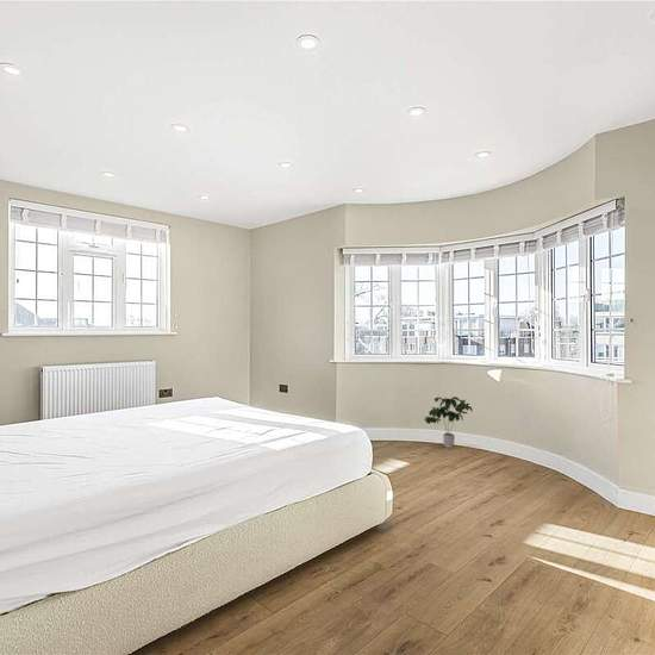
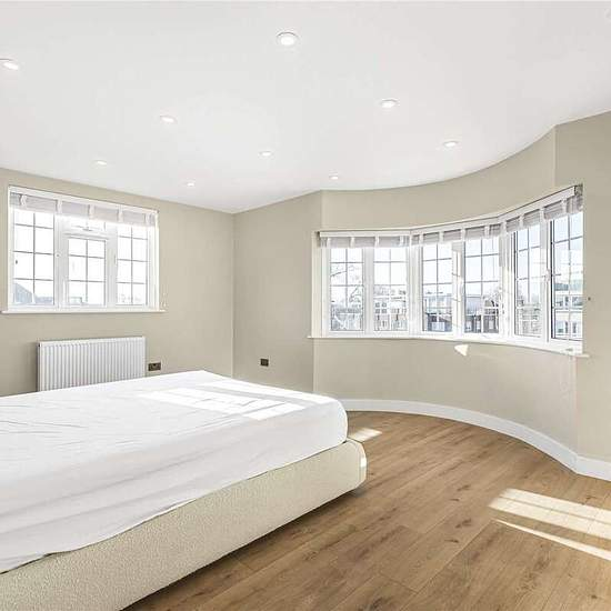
- potted plant [423,395,474,449]
